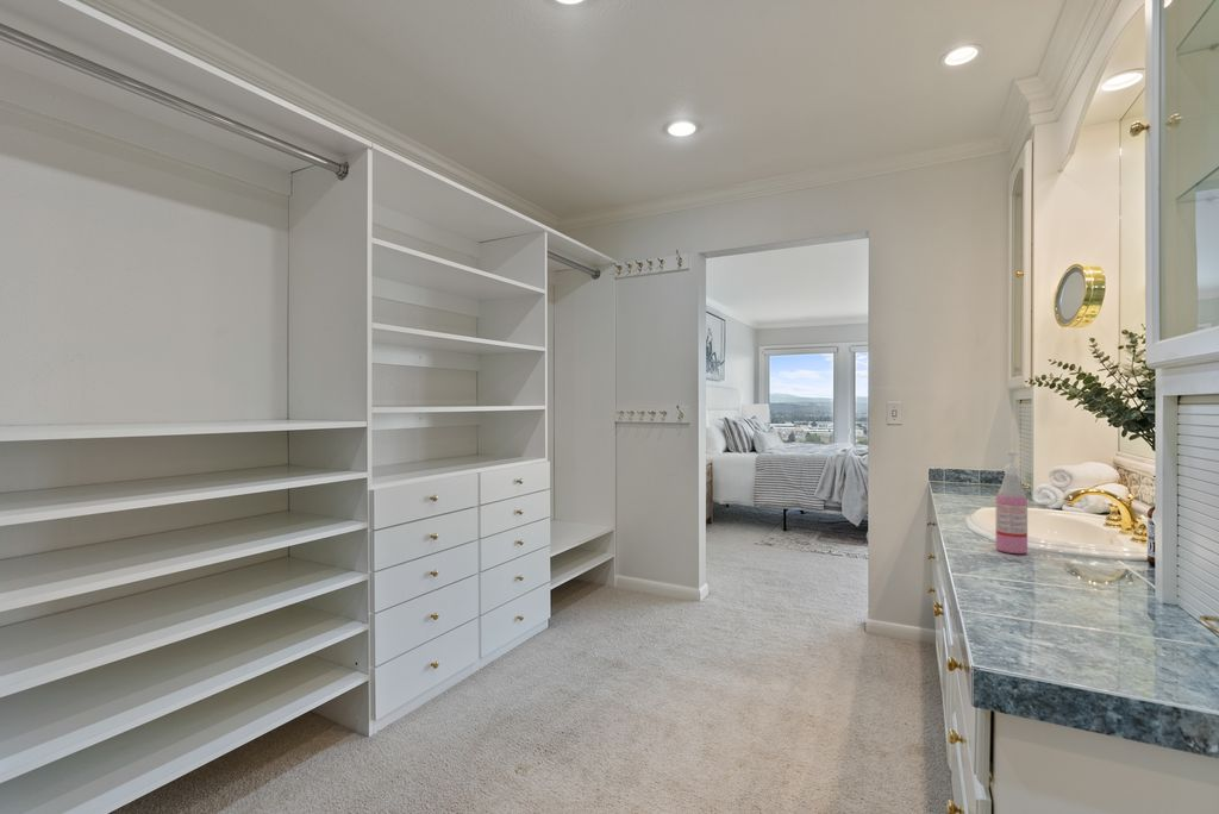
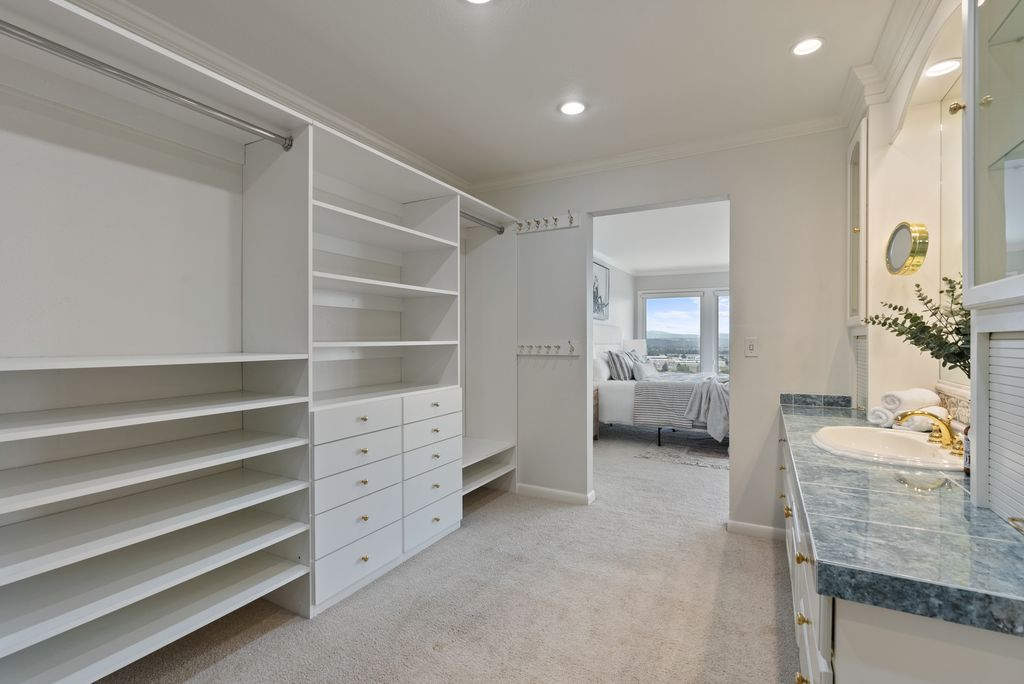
- soap dispenser [995,450,1030,555]
